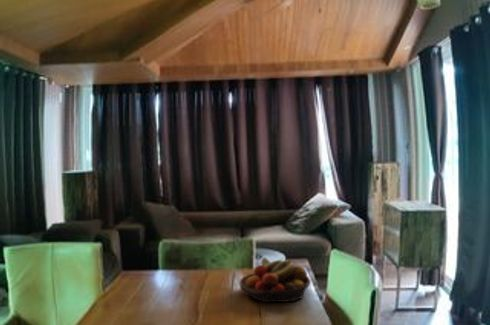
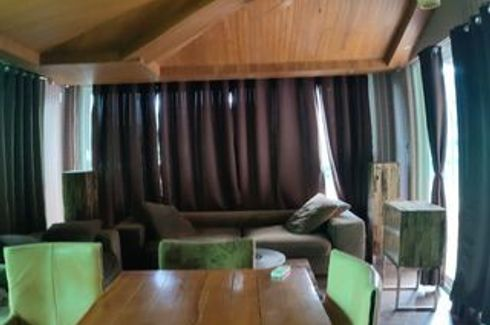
- fruit bowl [238,256,312,303]
